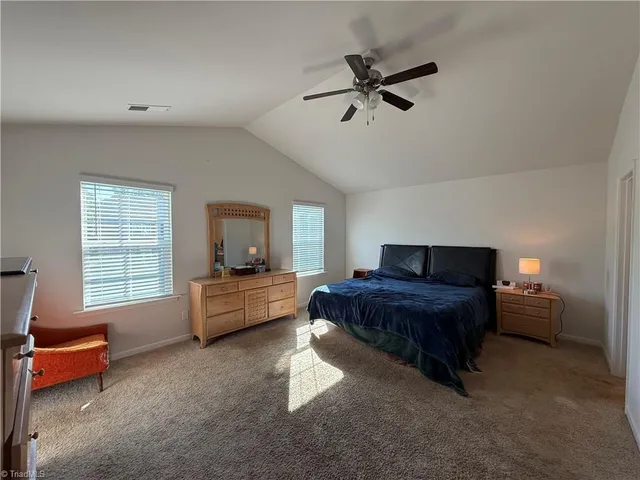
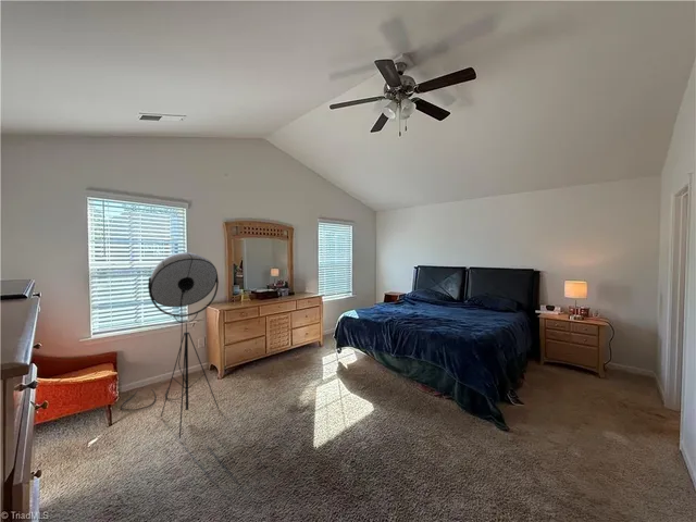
+ floor lamp [120,251,220,440]
